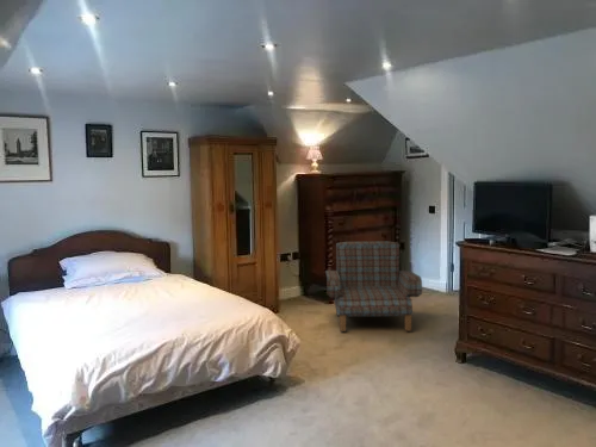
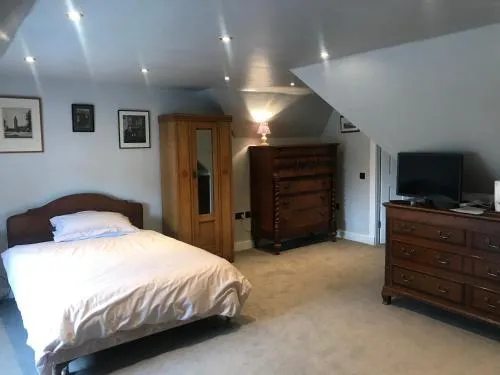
- armchair [324,241,423,333]
